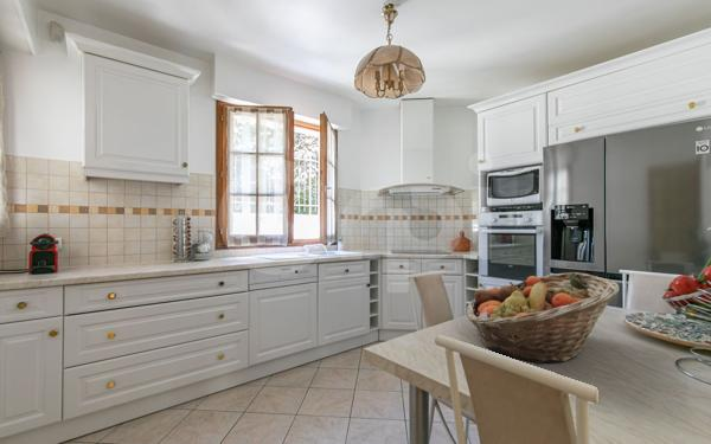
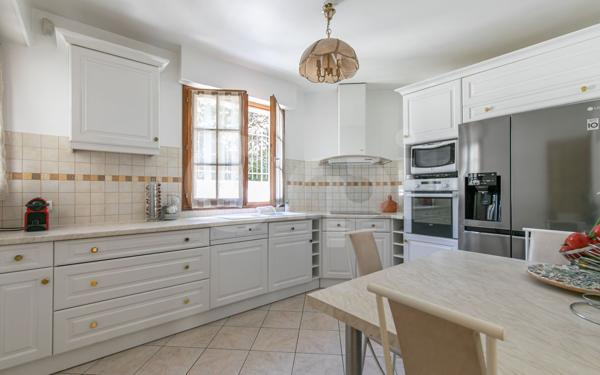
- fruit basket [466,271,620,365]
